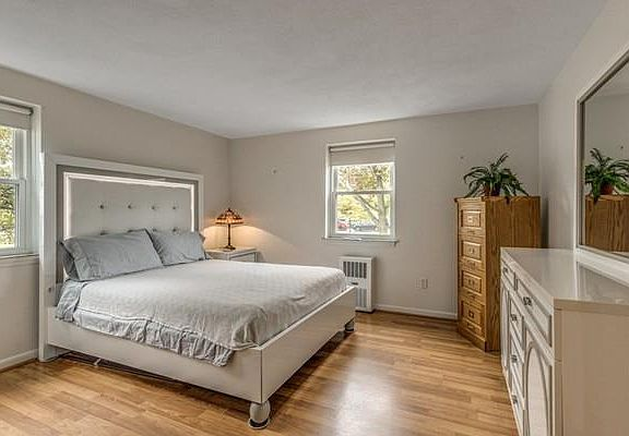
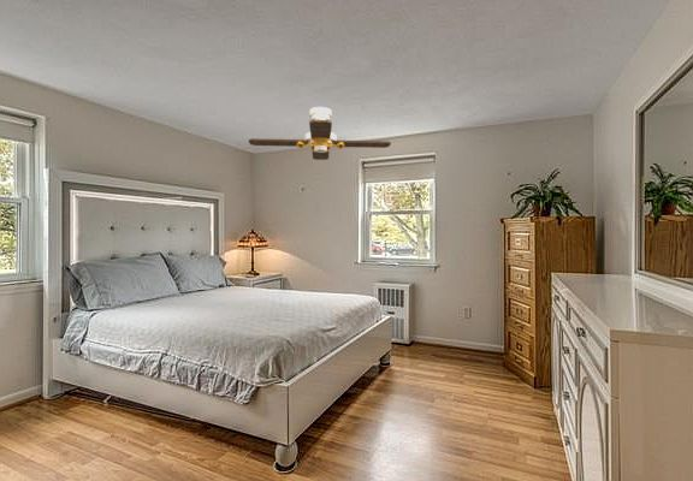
+ ceiling fan [248,106,392,161]
